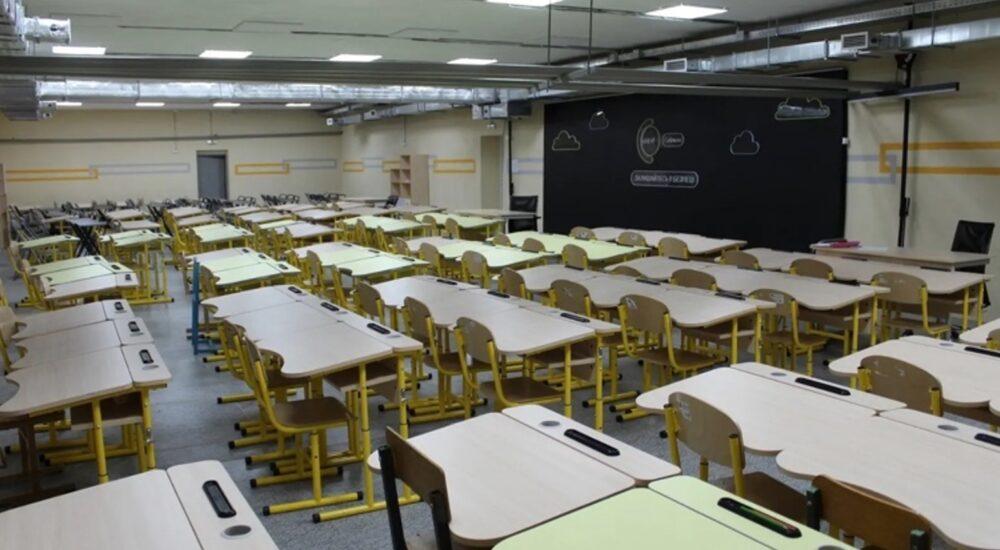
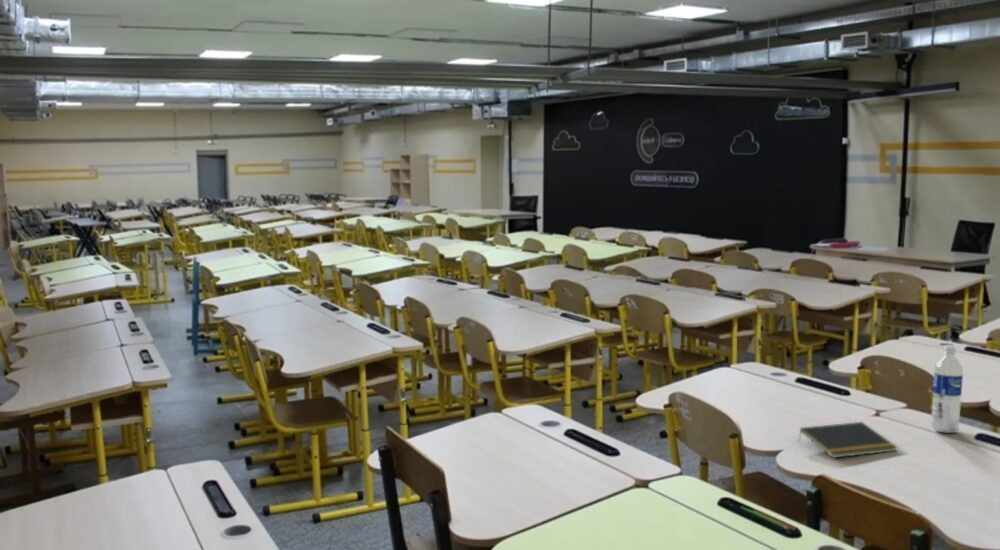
+ notepad [797,421,898,459]
+ water bottle [930,345,964,434]
